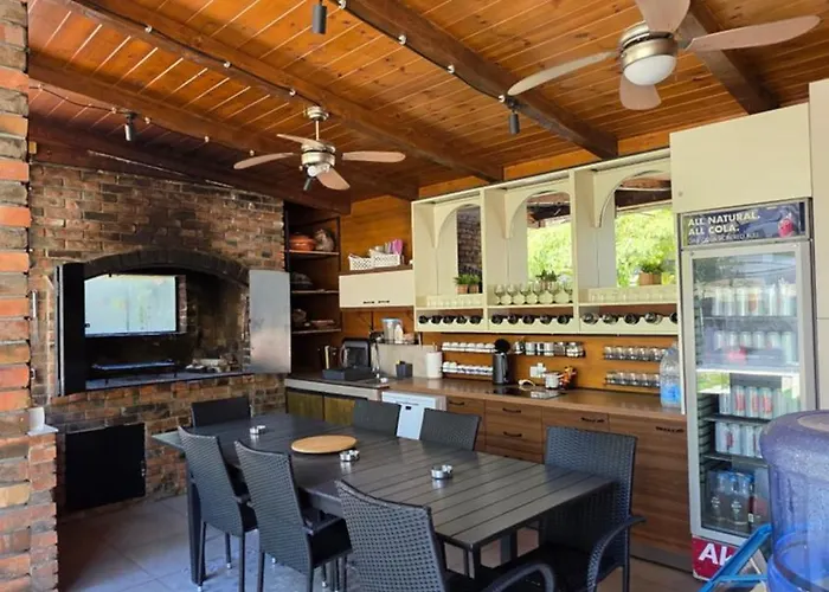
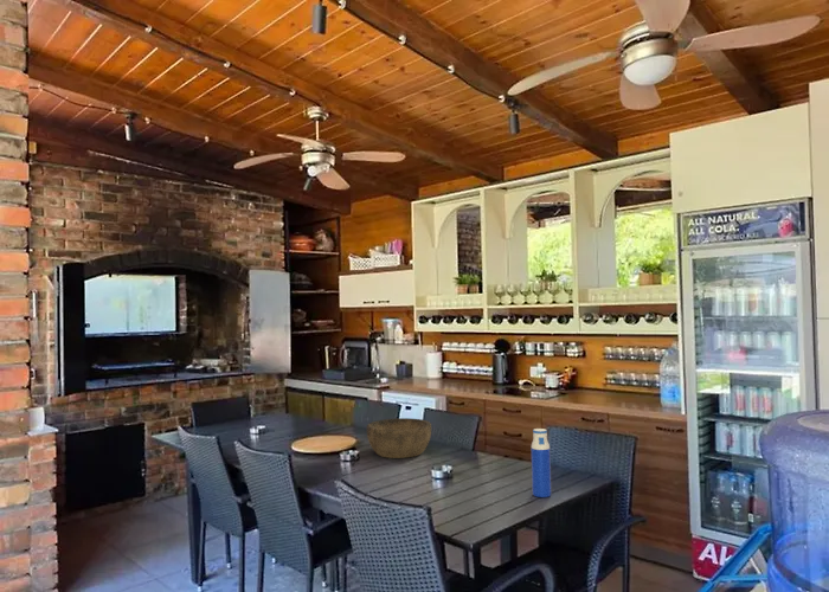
+ bowl [366,417,432,459]
+ water bottle [531,427,552,498]
